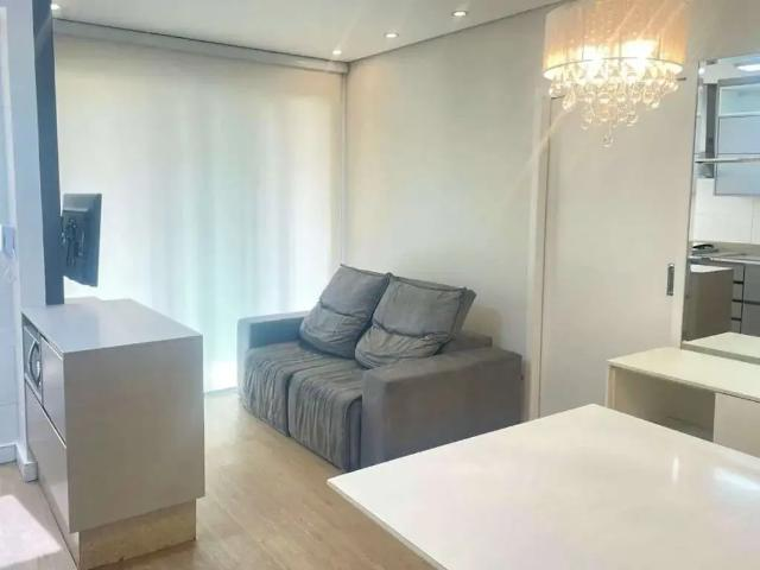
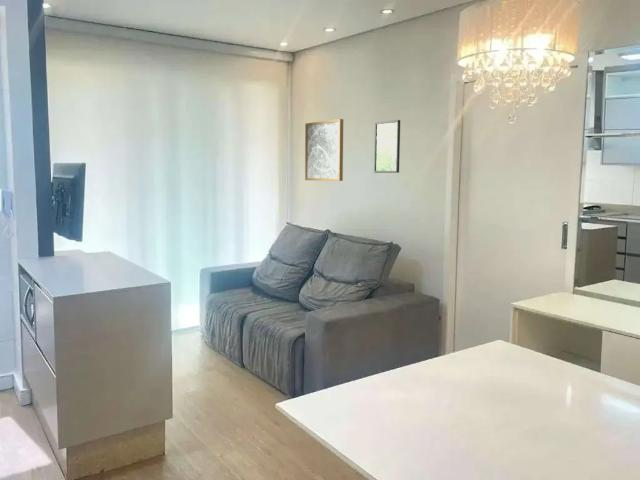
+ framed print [373,119,401,174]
+ wall art [304,118,344,182]
